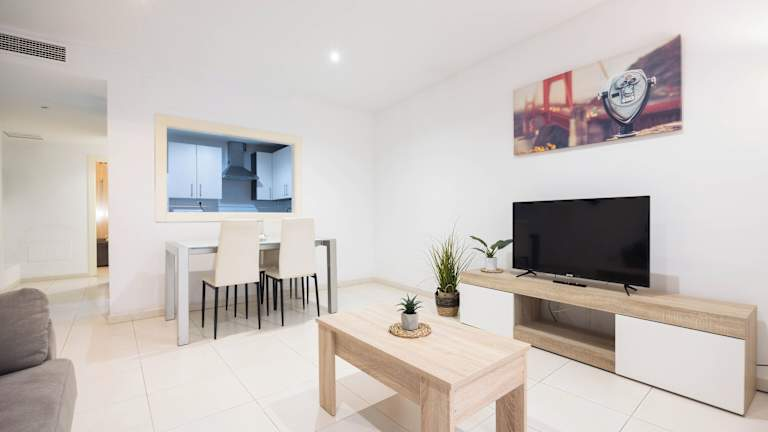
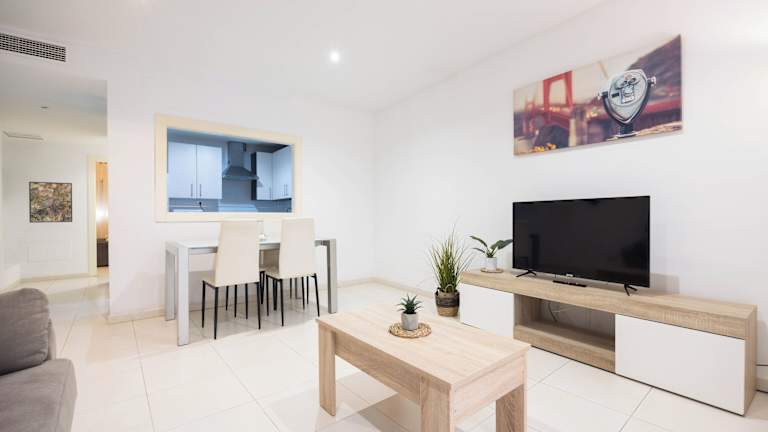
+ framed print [28,181,73,224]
